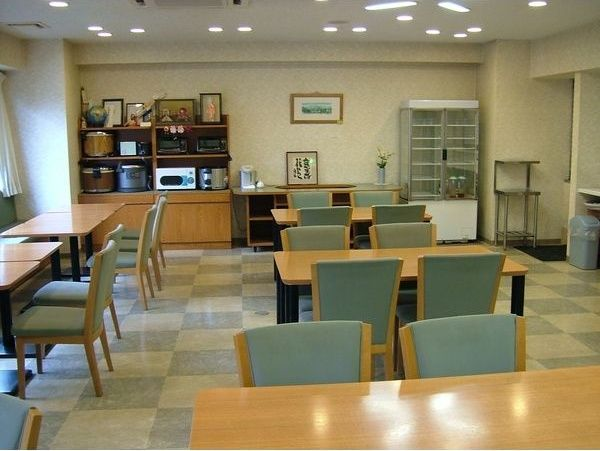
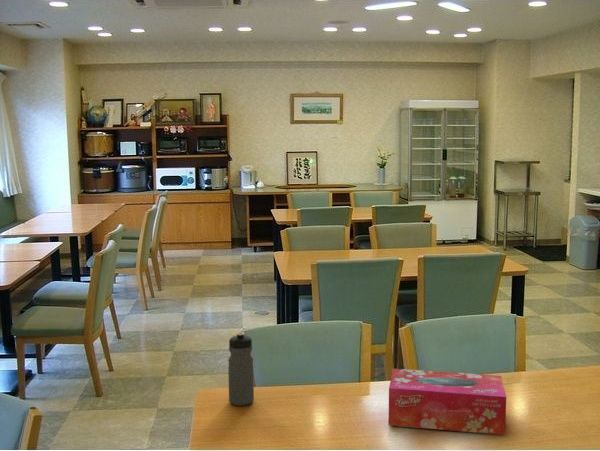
+ tissue box [387,368,507,436]
+ water bottle [227,331,255,407]
